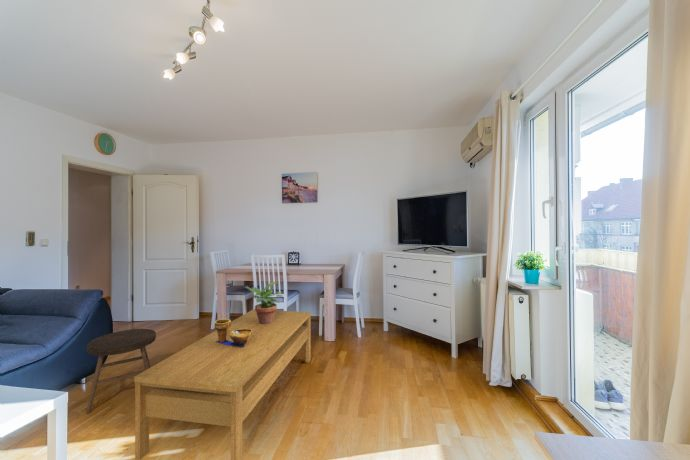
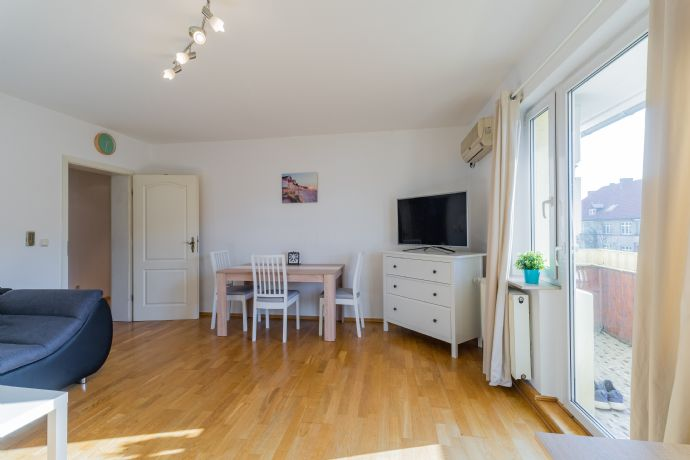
- coffee table [133,308,312,460]
- decorative bowl [214,318,252,347]
- stool [85,328,157,414]
- potted plant [242,281,284,324]
